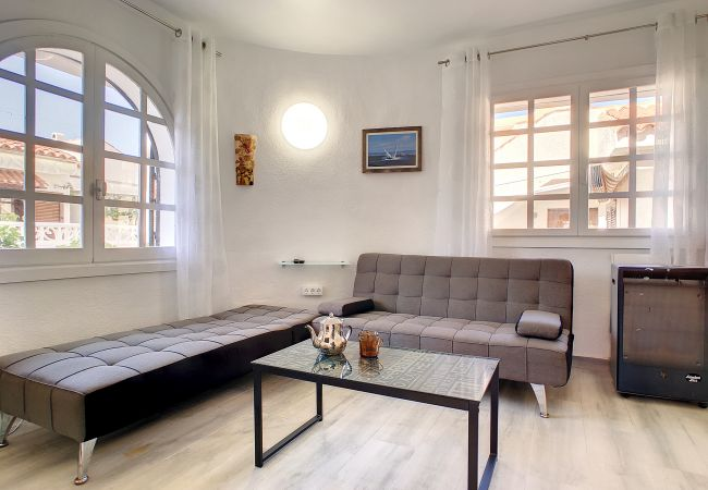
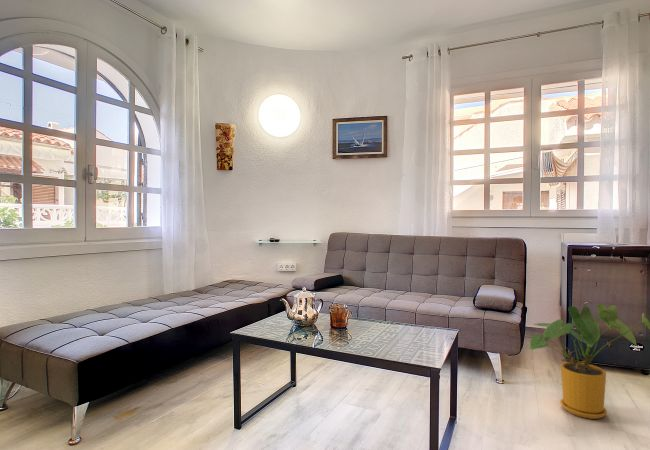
+ house plant [528,303,650,420]
